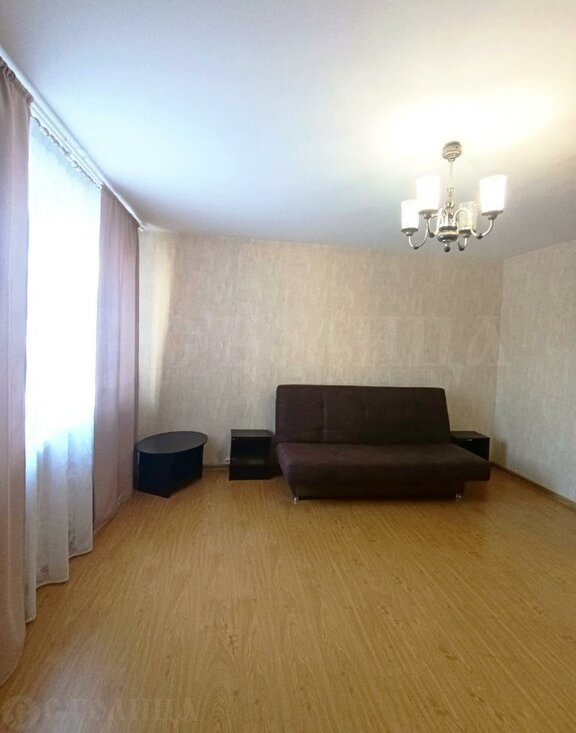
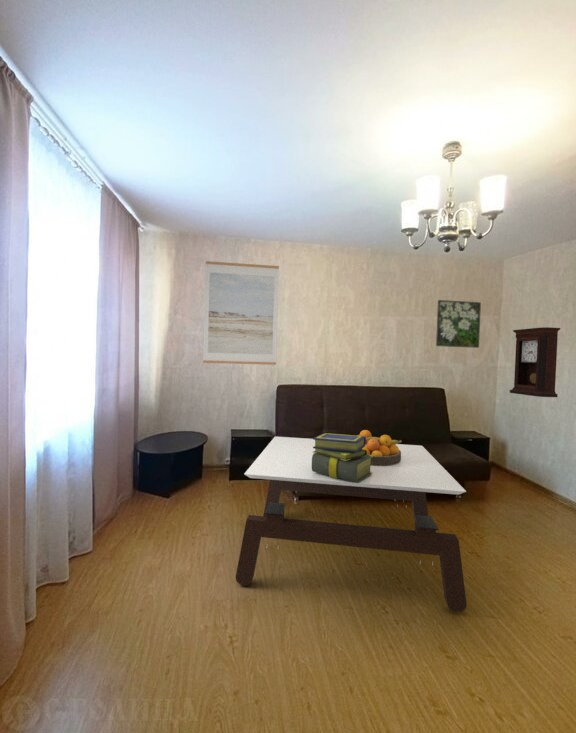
+ fruit bowl [358,429,403,466]
+ coffee table [235,436,468,613]
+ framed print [435,299,482,349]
+ stack of books [312,432,373,483]
+ pendulum clock [508,326,561,398]
+ wall art [202,260,280,366]
